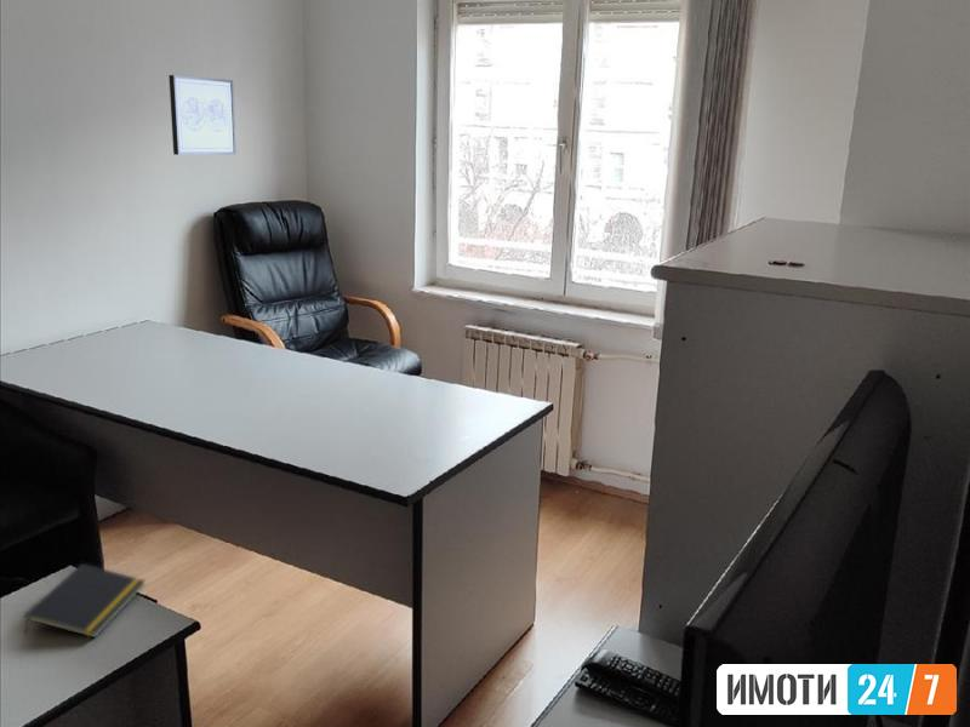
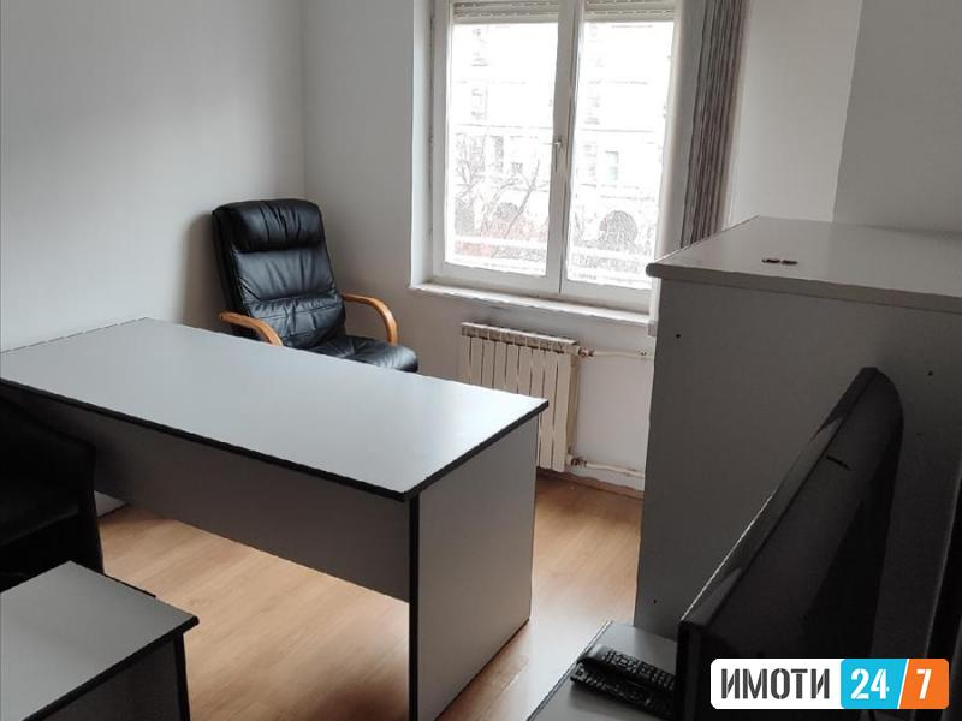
- notepad [23,562,147,639]
- wall art [167,74,238,156]
